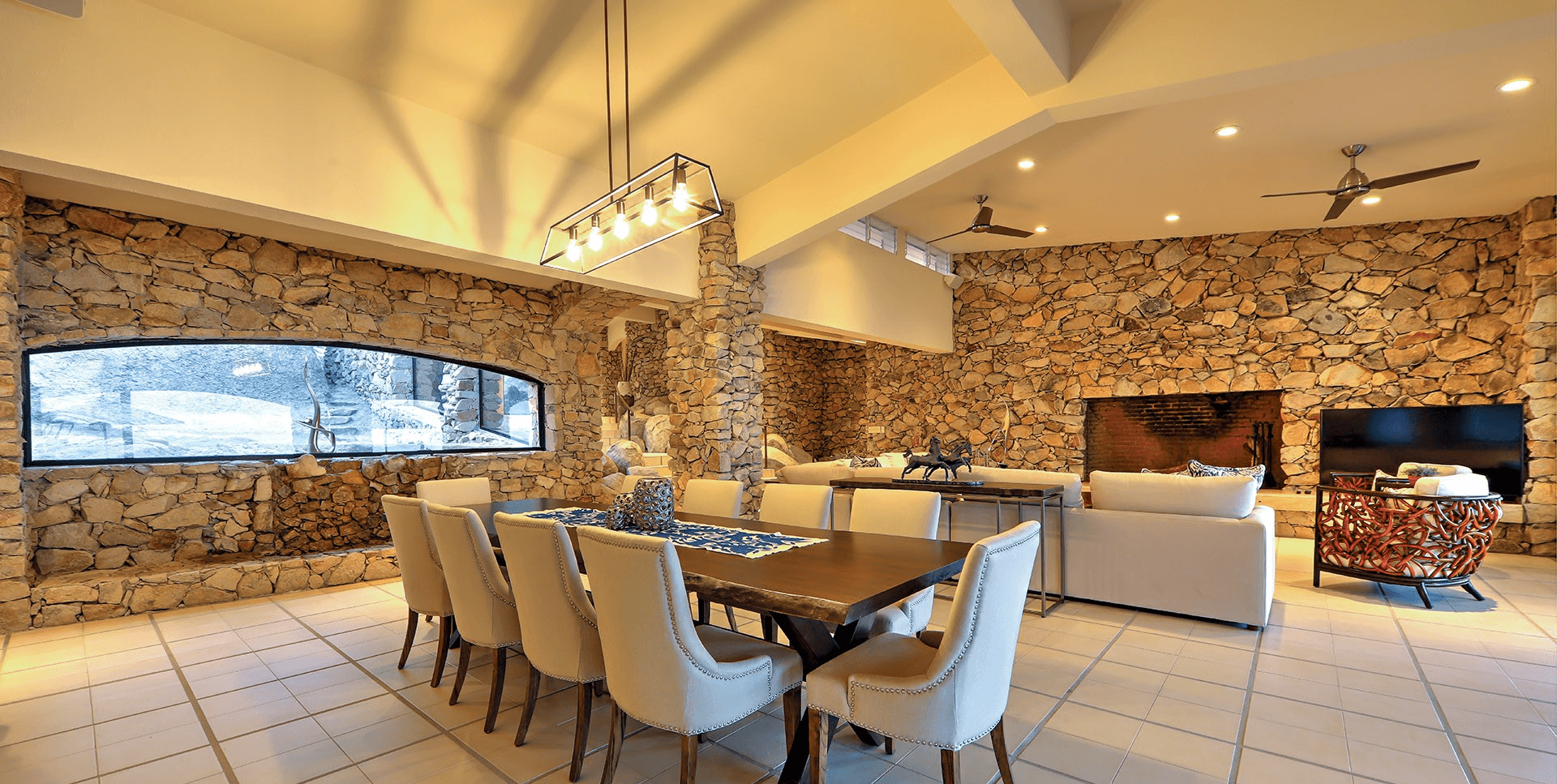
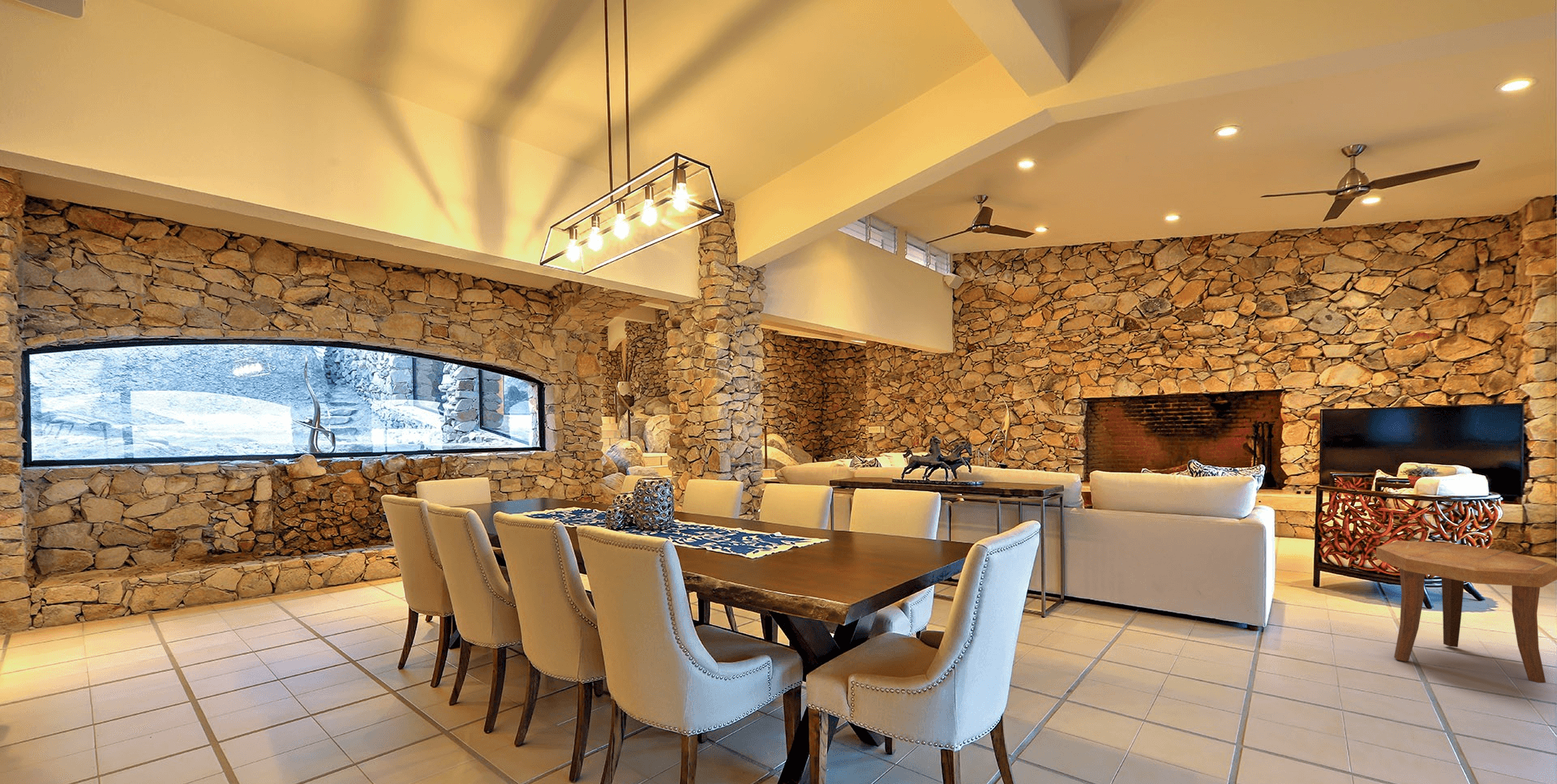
+ side table [1375,540,1557,683]
